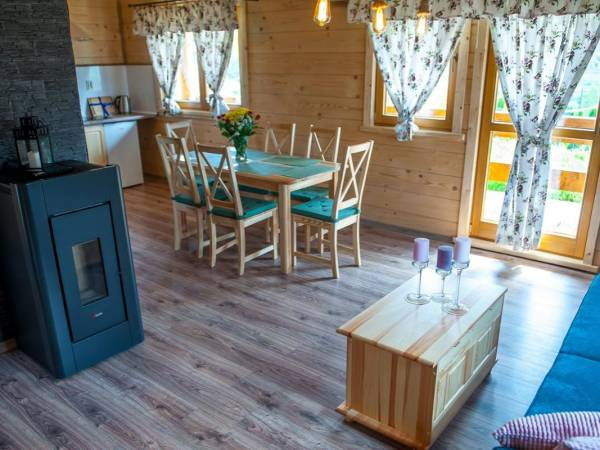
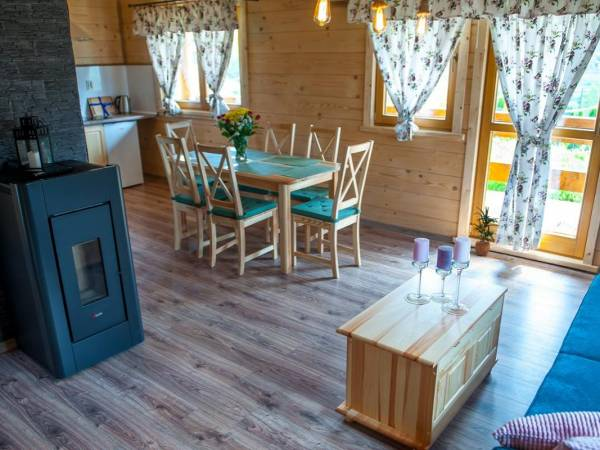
+ potted plant [470,206,500,257]
